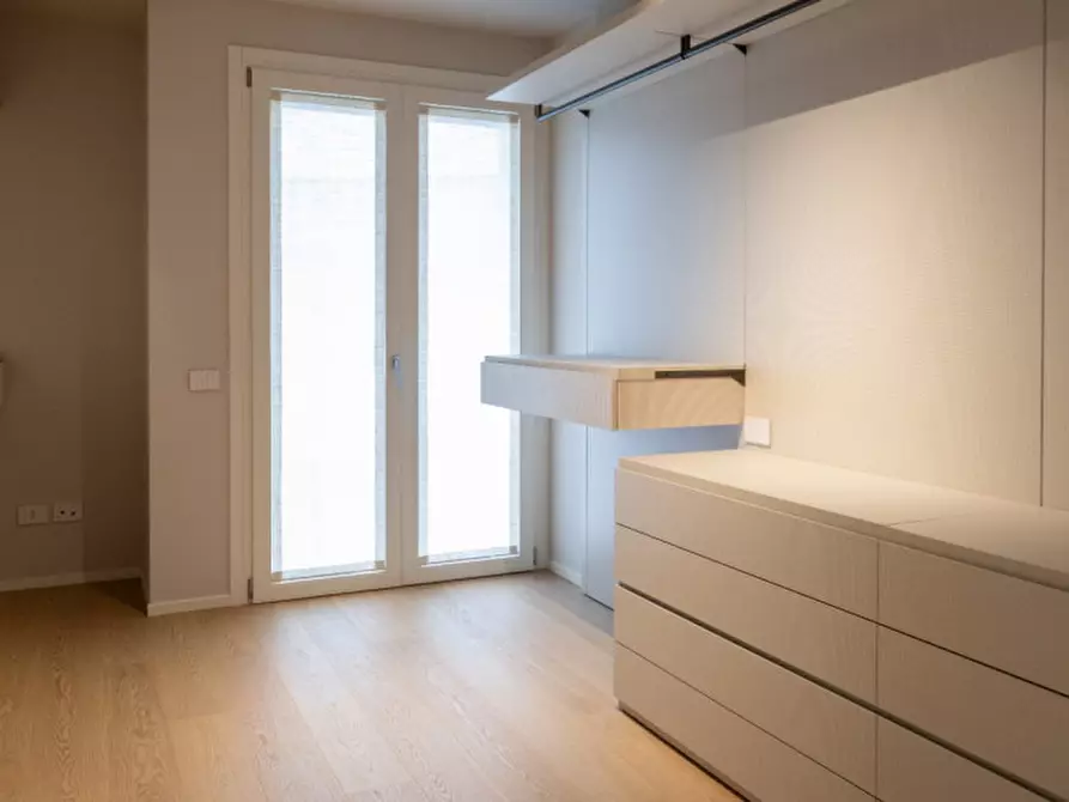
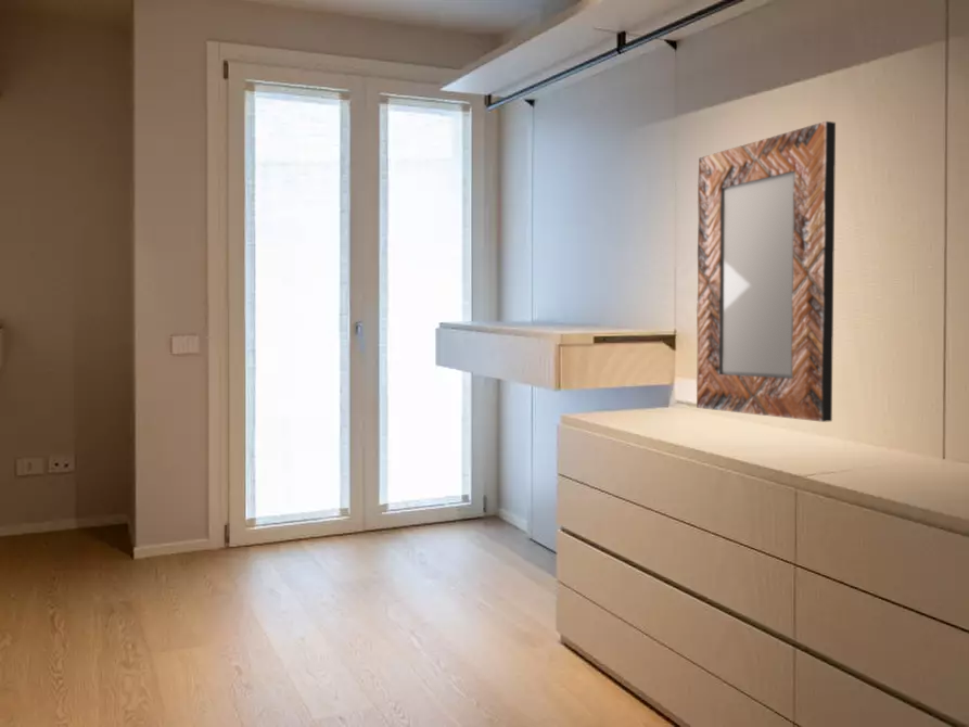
+ home mirror [696,120,837,423]
